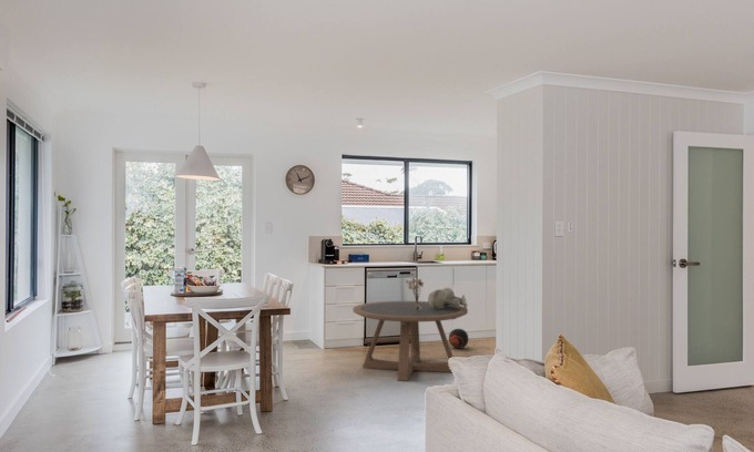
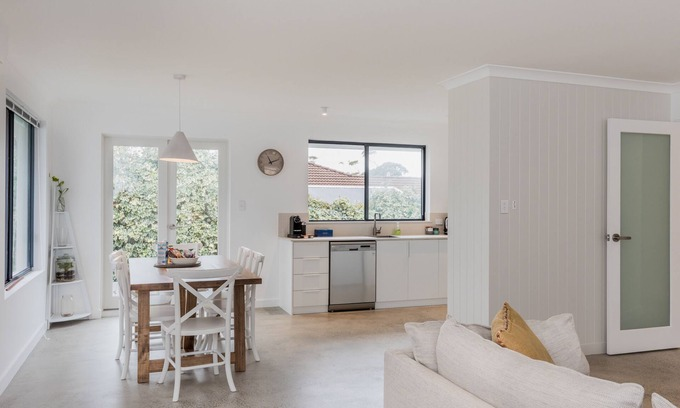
- coffee table [351,300,469,382]
- bouquet [405,276,425,311]
- ceramic vessel [427,287,469,309]
- decorative ball [448,328,469,350]
